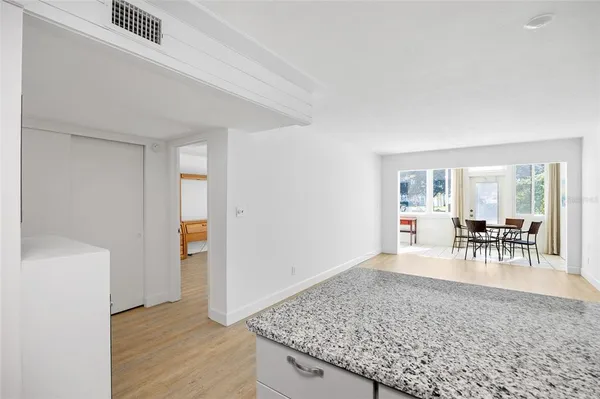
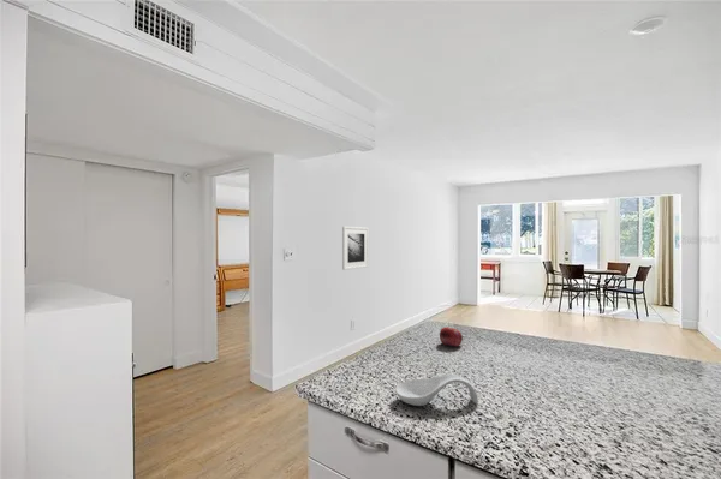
+ spoon rest [394,373,479,407]
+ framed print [341,226,370,271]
+ fruit [439,325,464,348]
